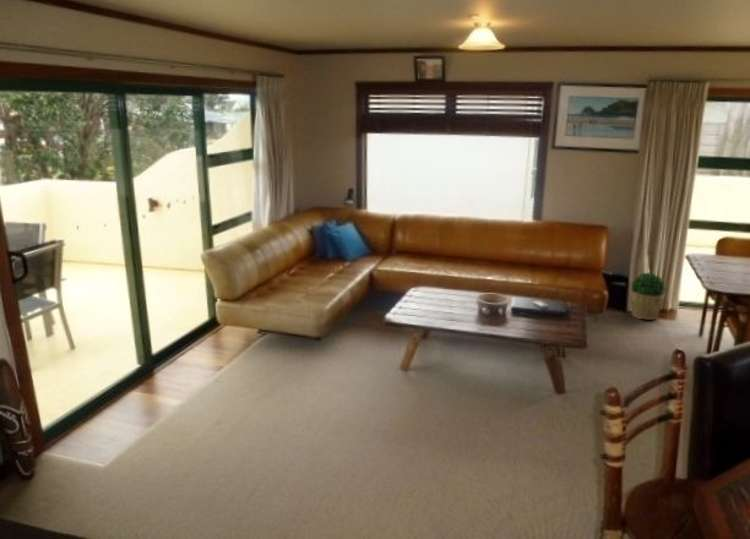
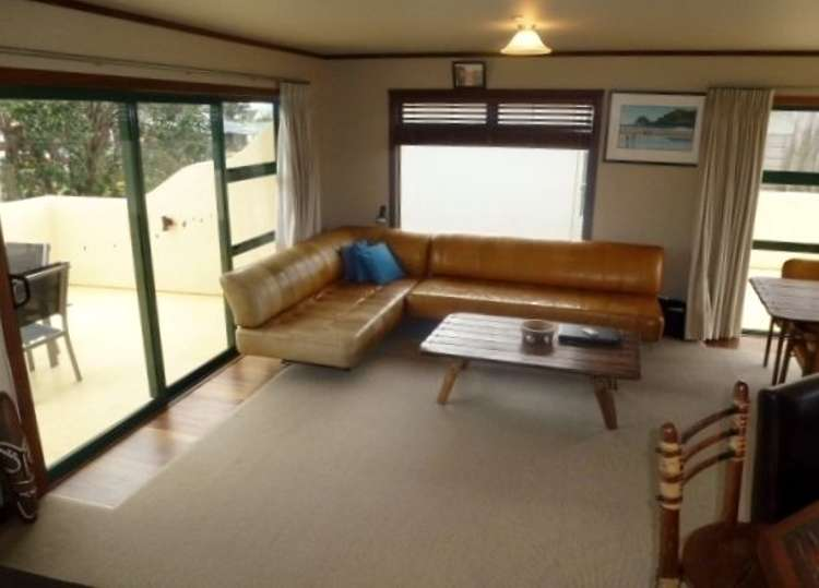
- potted plant [629,271,666,321]
